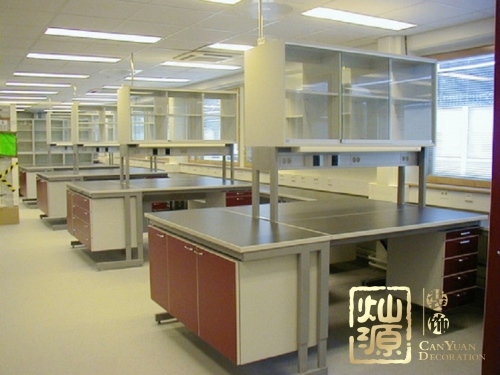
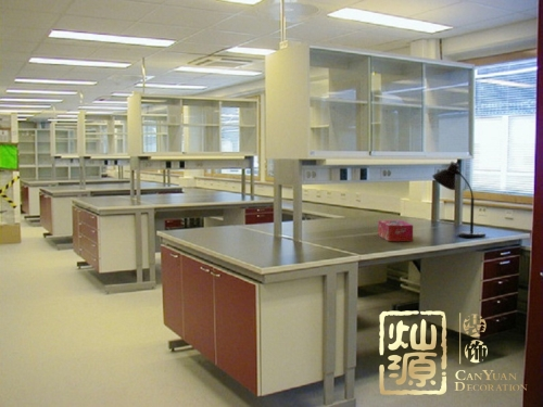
+ desk lamp [431,161,487,239]
+ tissue box [377,219,414,242]
